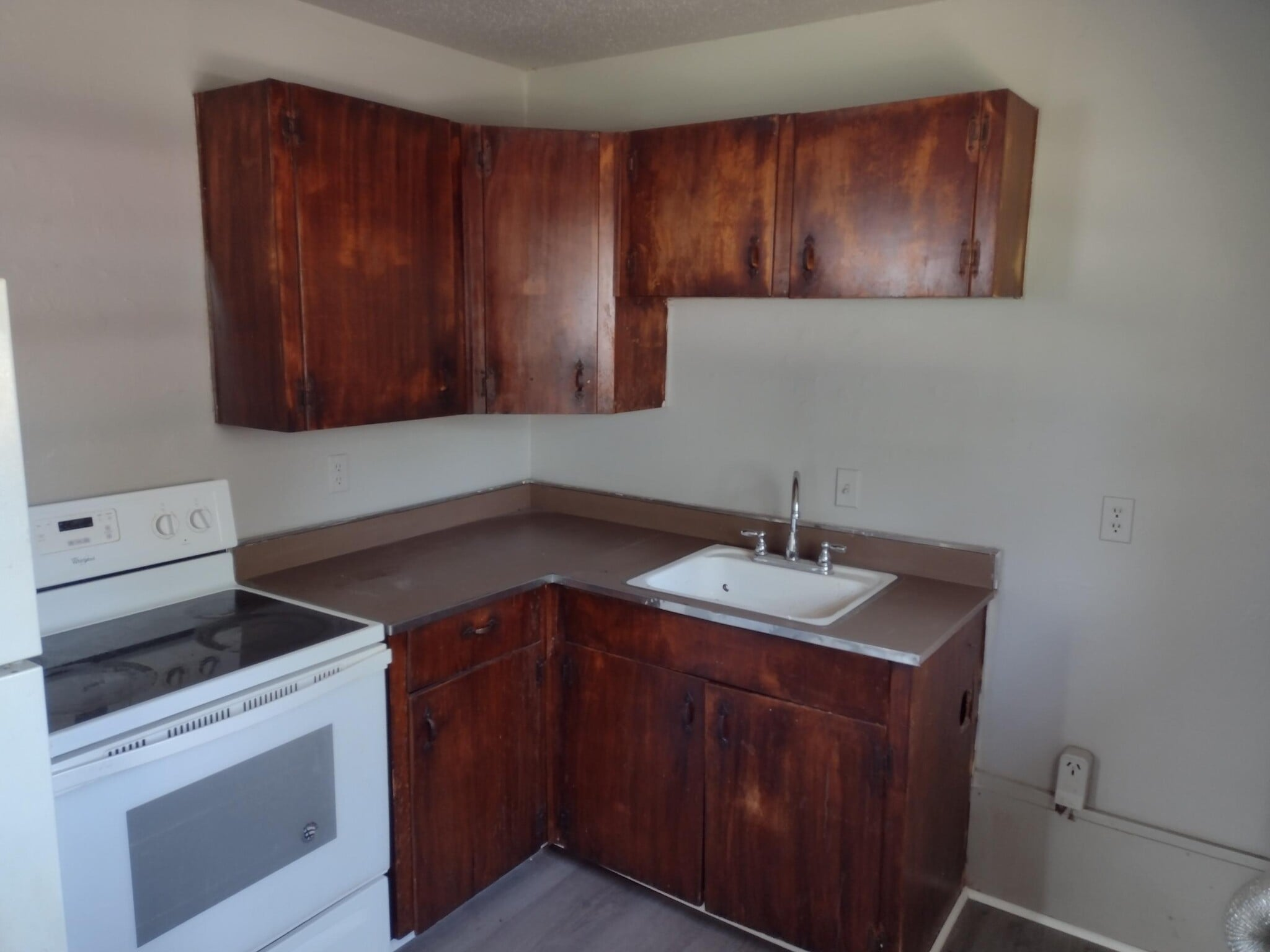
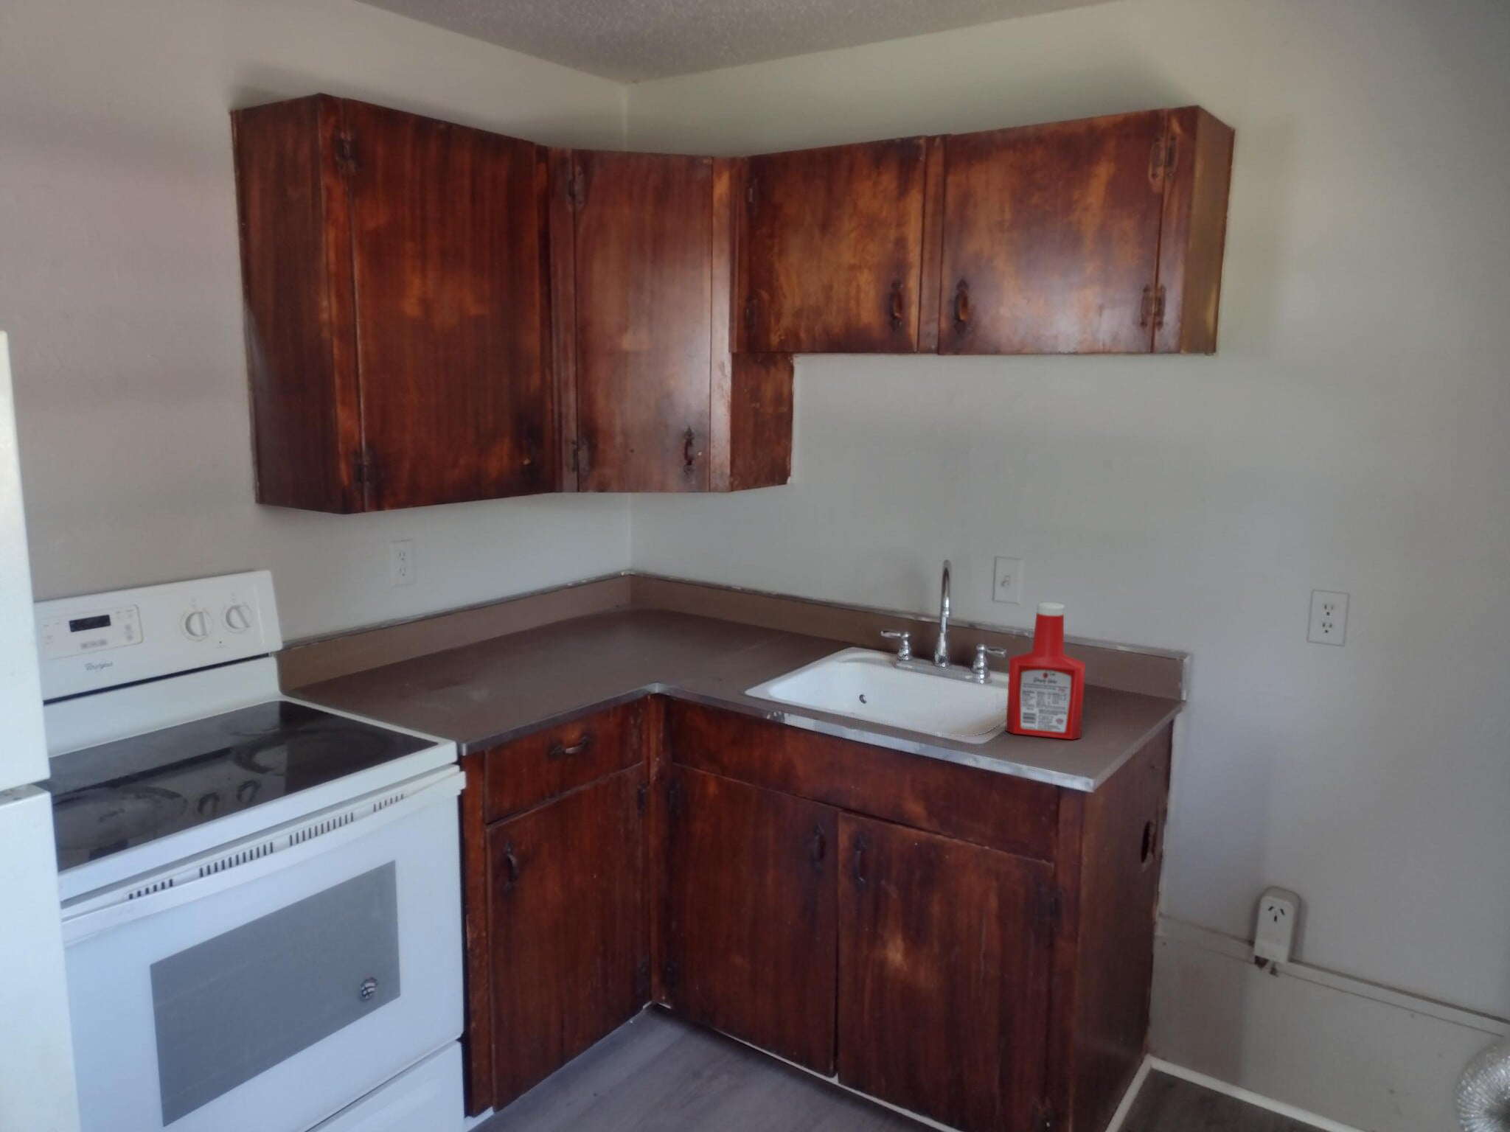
+ soap bottle [1005,602,1086,740]
